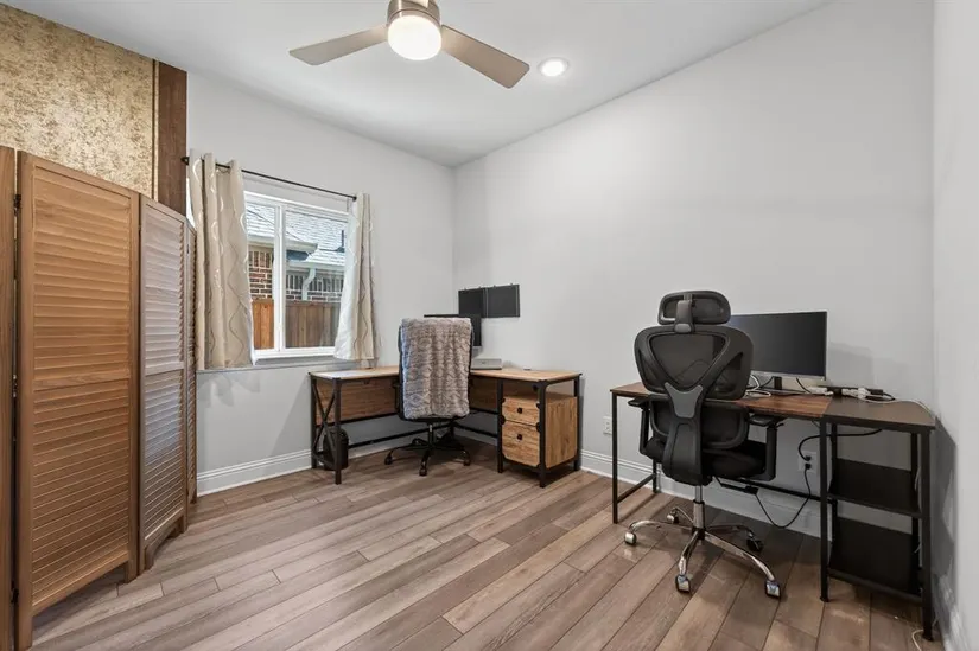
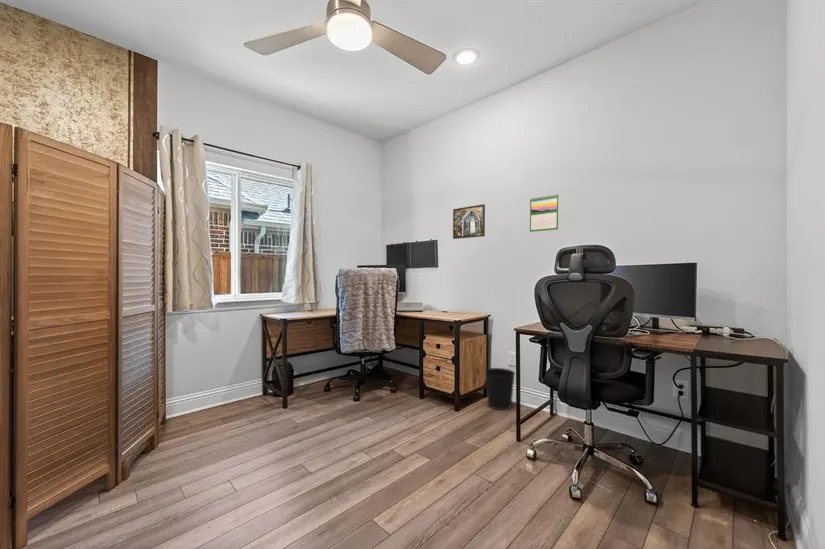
+ calendar [529,193,560,233]
+ wastebasket [484,367,516,411]
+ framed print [452,203,486,240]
